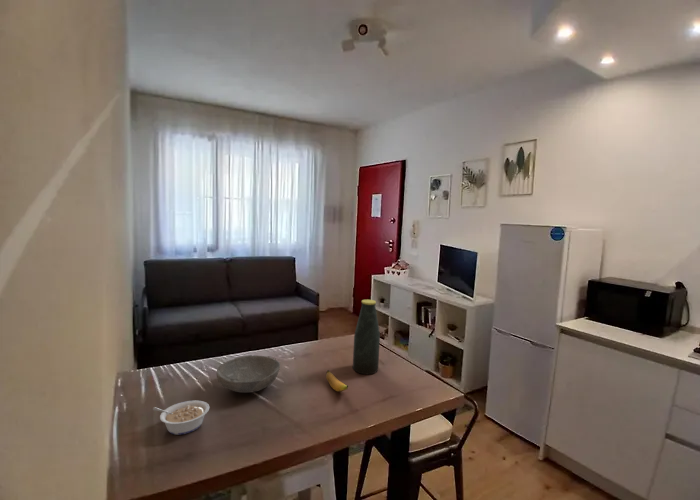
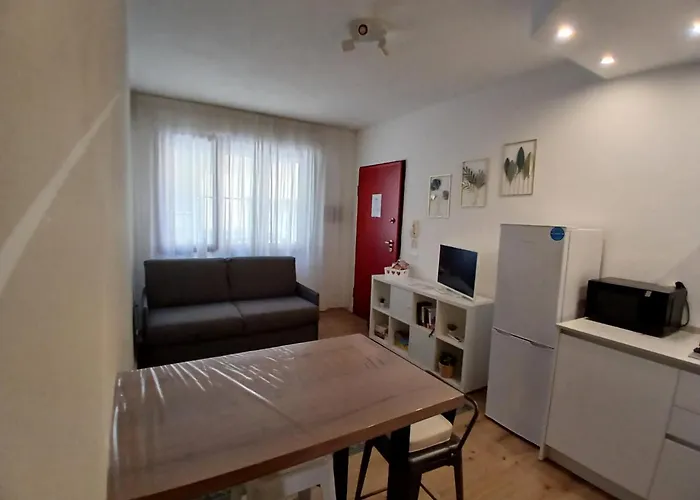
- banana [325,369,349,392]
- bottle [352,299,381,375]
- legume [152,400,211,436]
- bowl [215,354,281,394]
